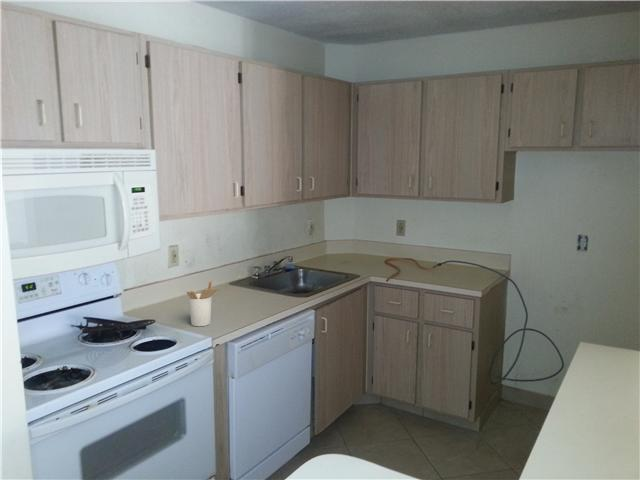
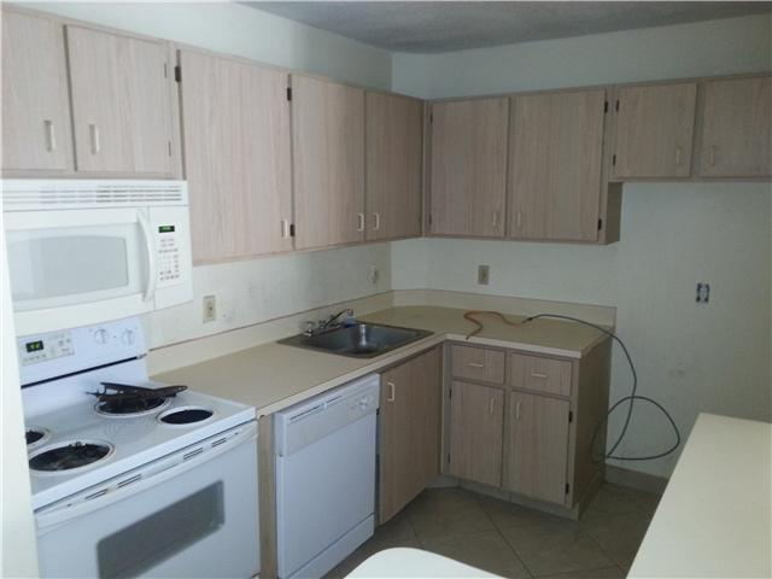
- utensil holder [186,280,220,327]
